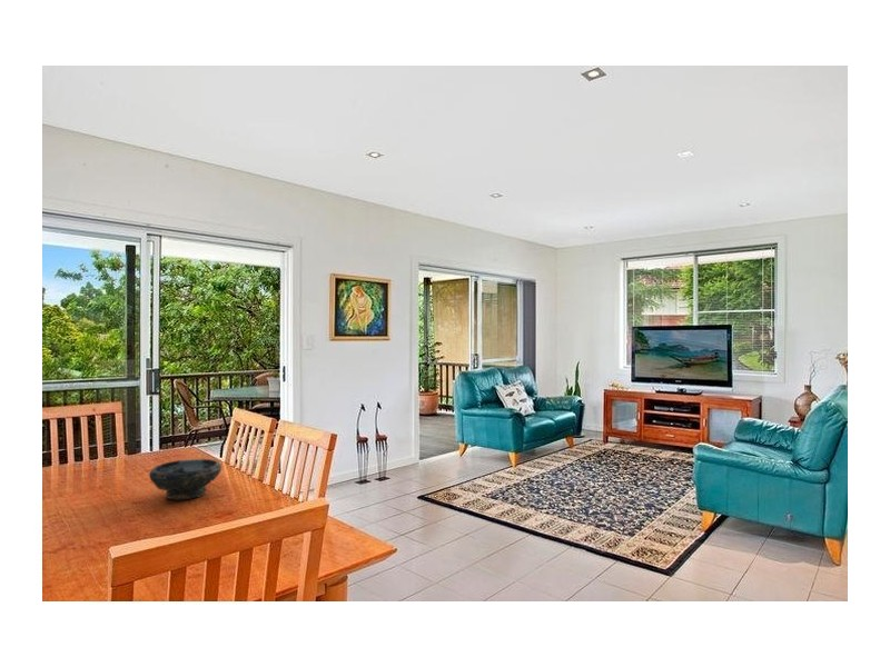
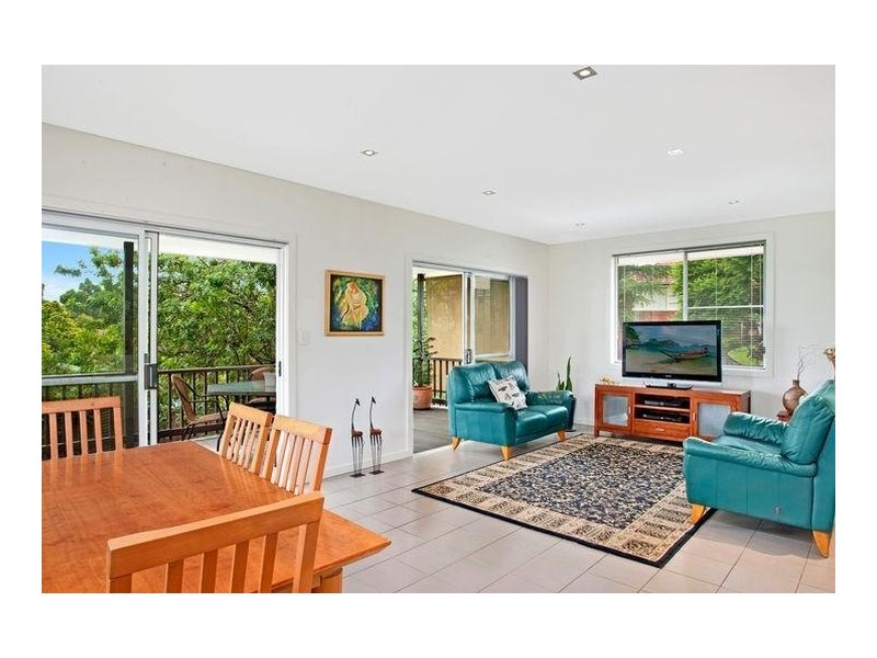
- bowl [148,458,222,501]
